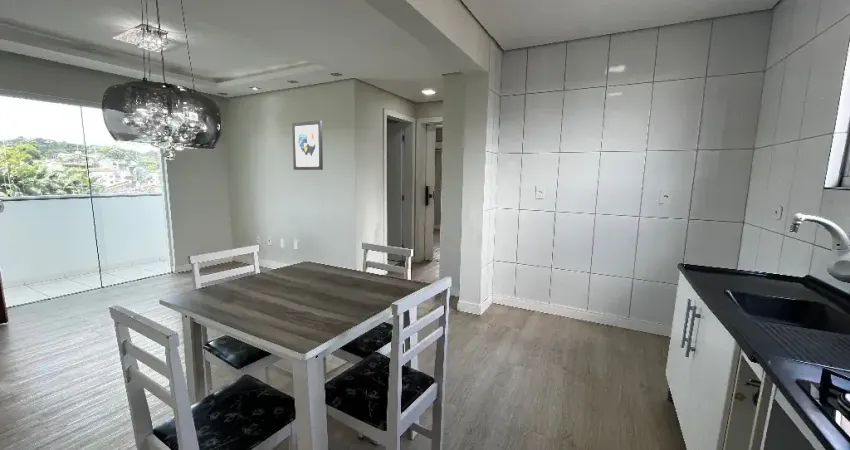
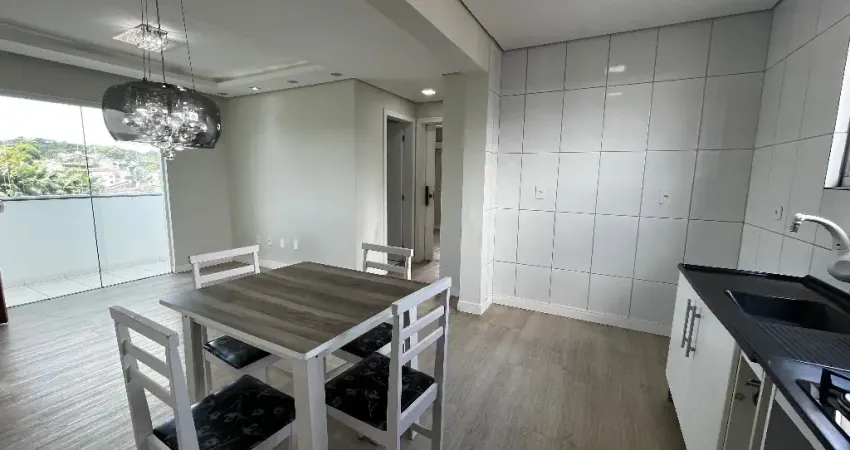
- wall art [291,120,324,171]
